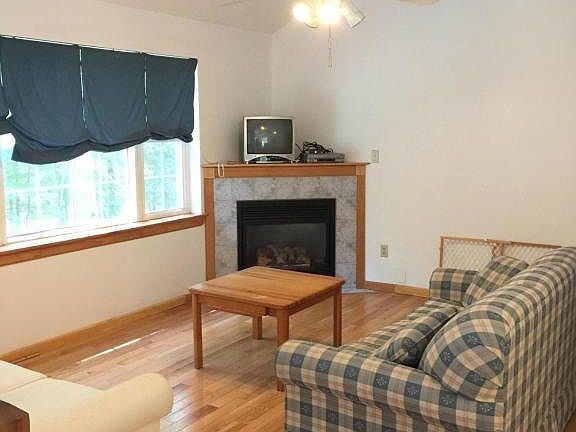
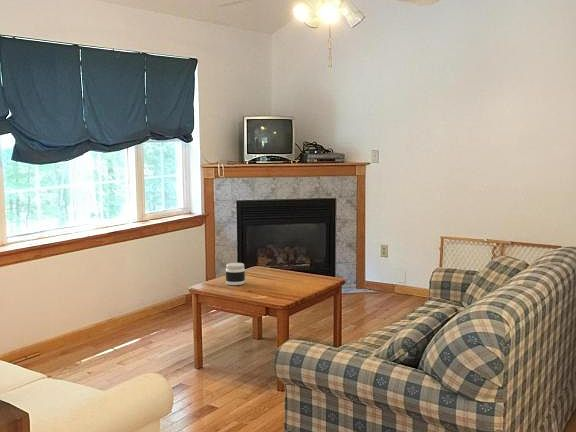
+ jar [225,262,246,286]
